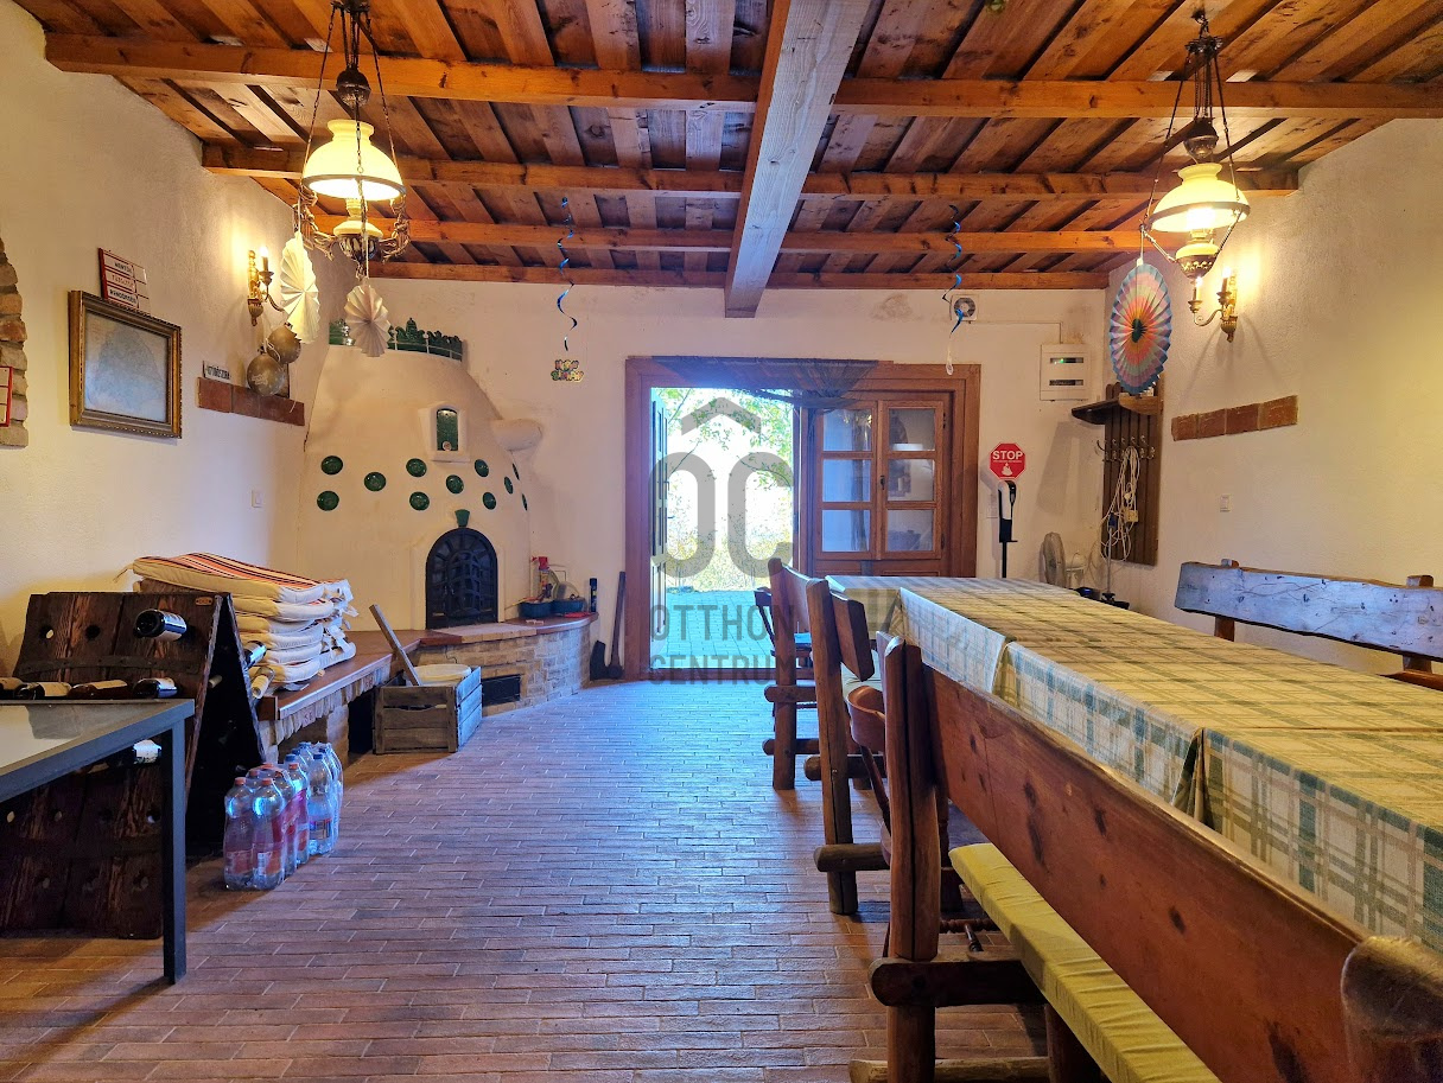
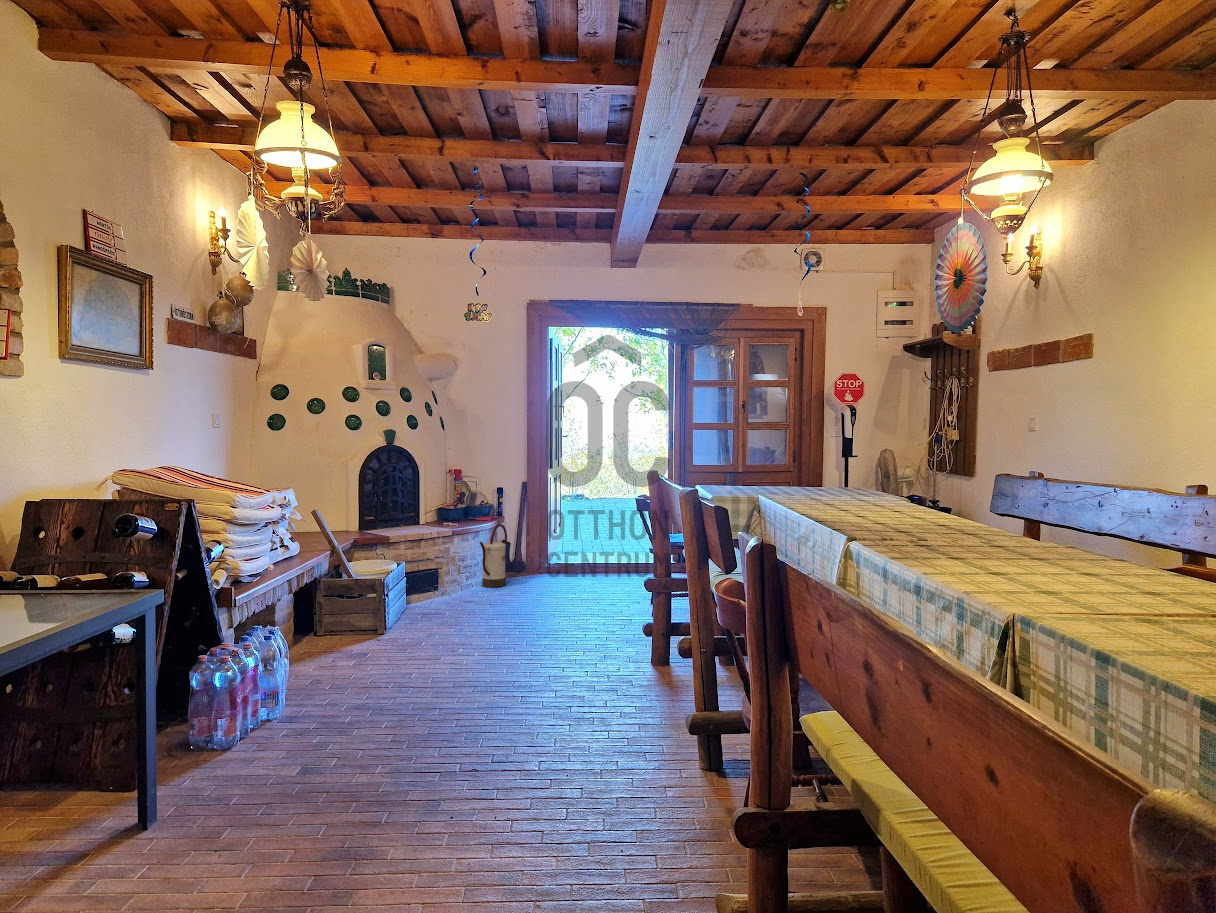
+ watering can [479,523,508,589]
